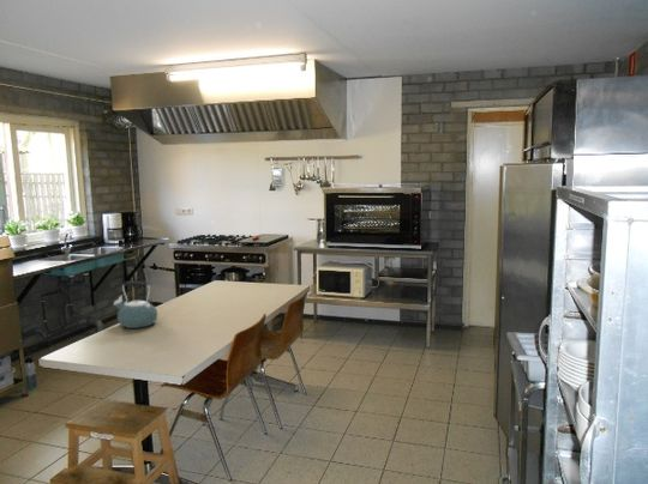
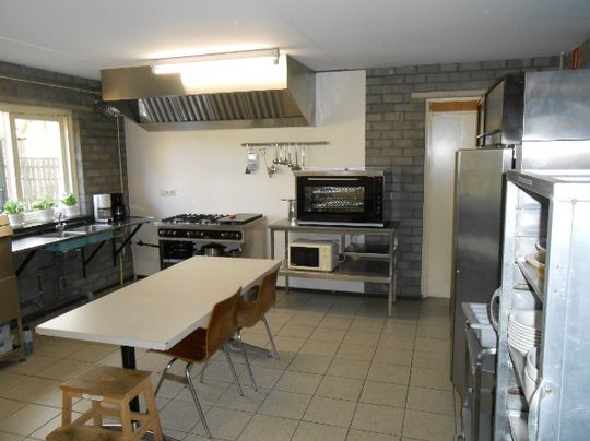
- kettle [113,280,158,329]
